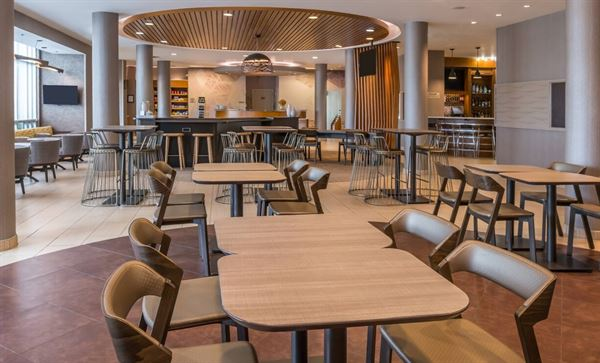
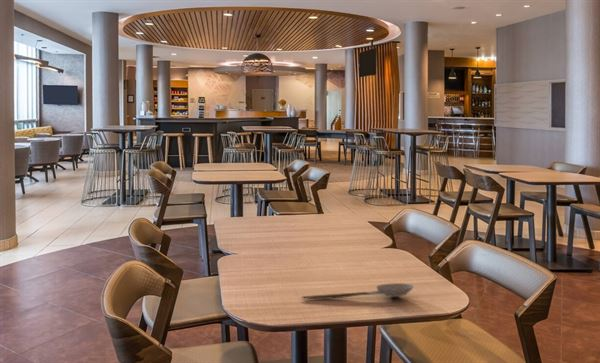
+ spoon [300,282,415,300]
